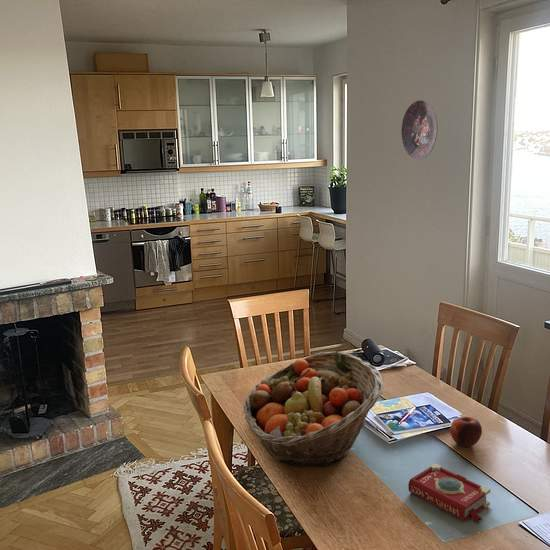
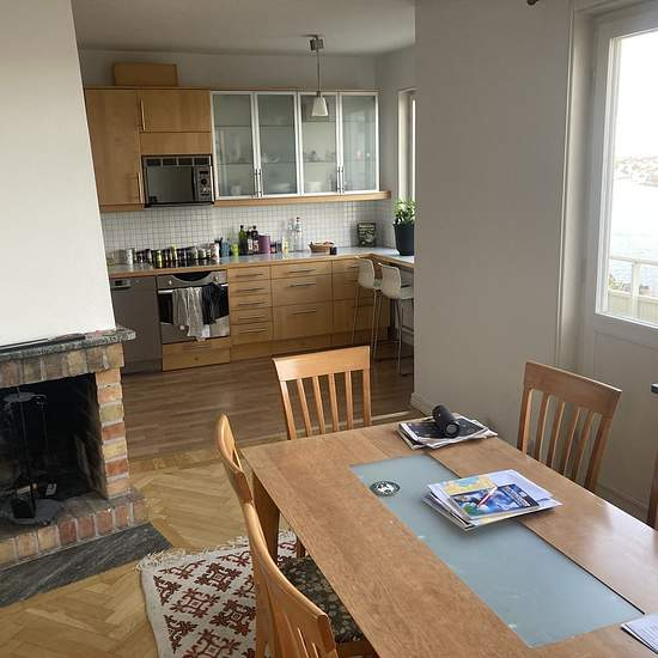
- decorative plate [400,99,438,160]
- apple [449,416,483,448]
- book [407,463,491,523]
- fruit basket [243,350,384,467]
